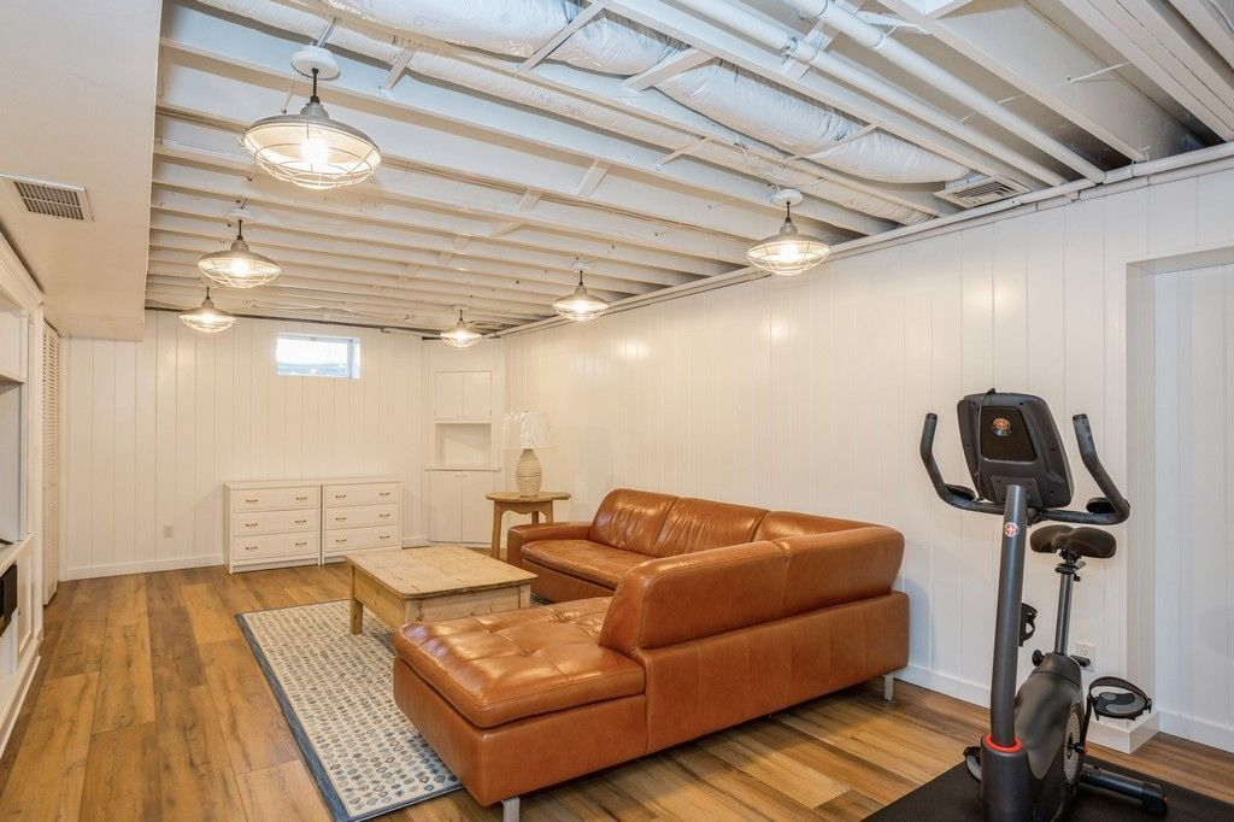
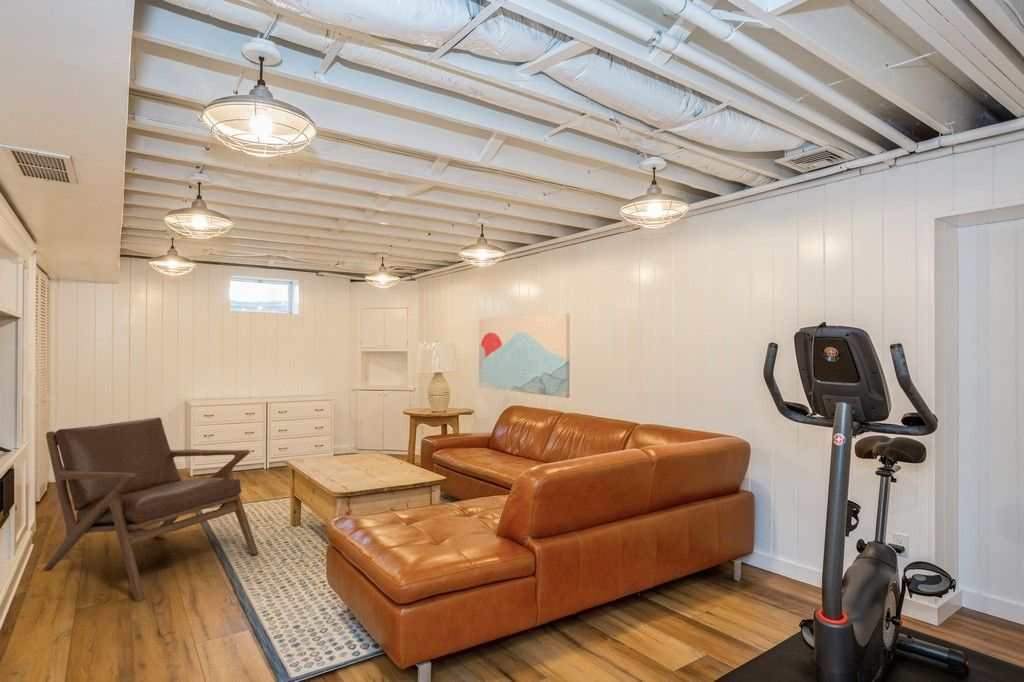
+ lounge chair [42,416,259,603]
+ wall art [478,313,570,399]
